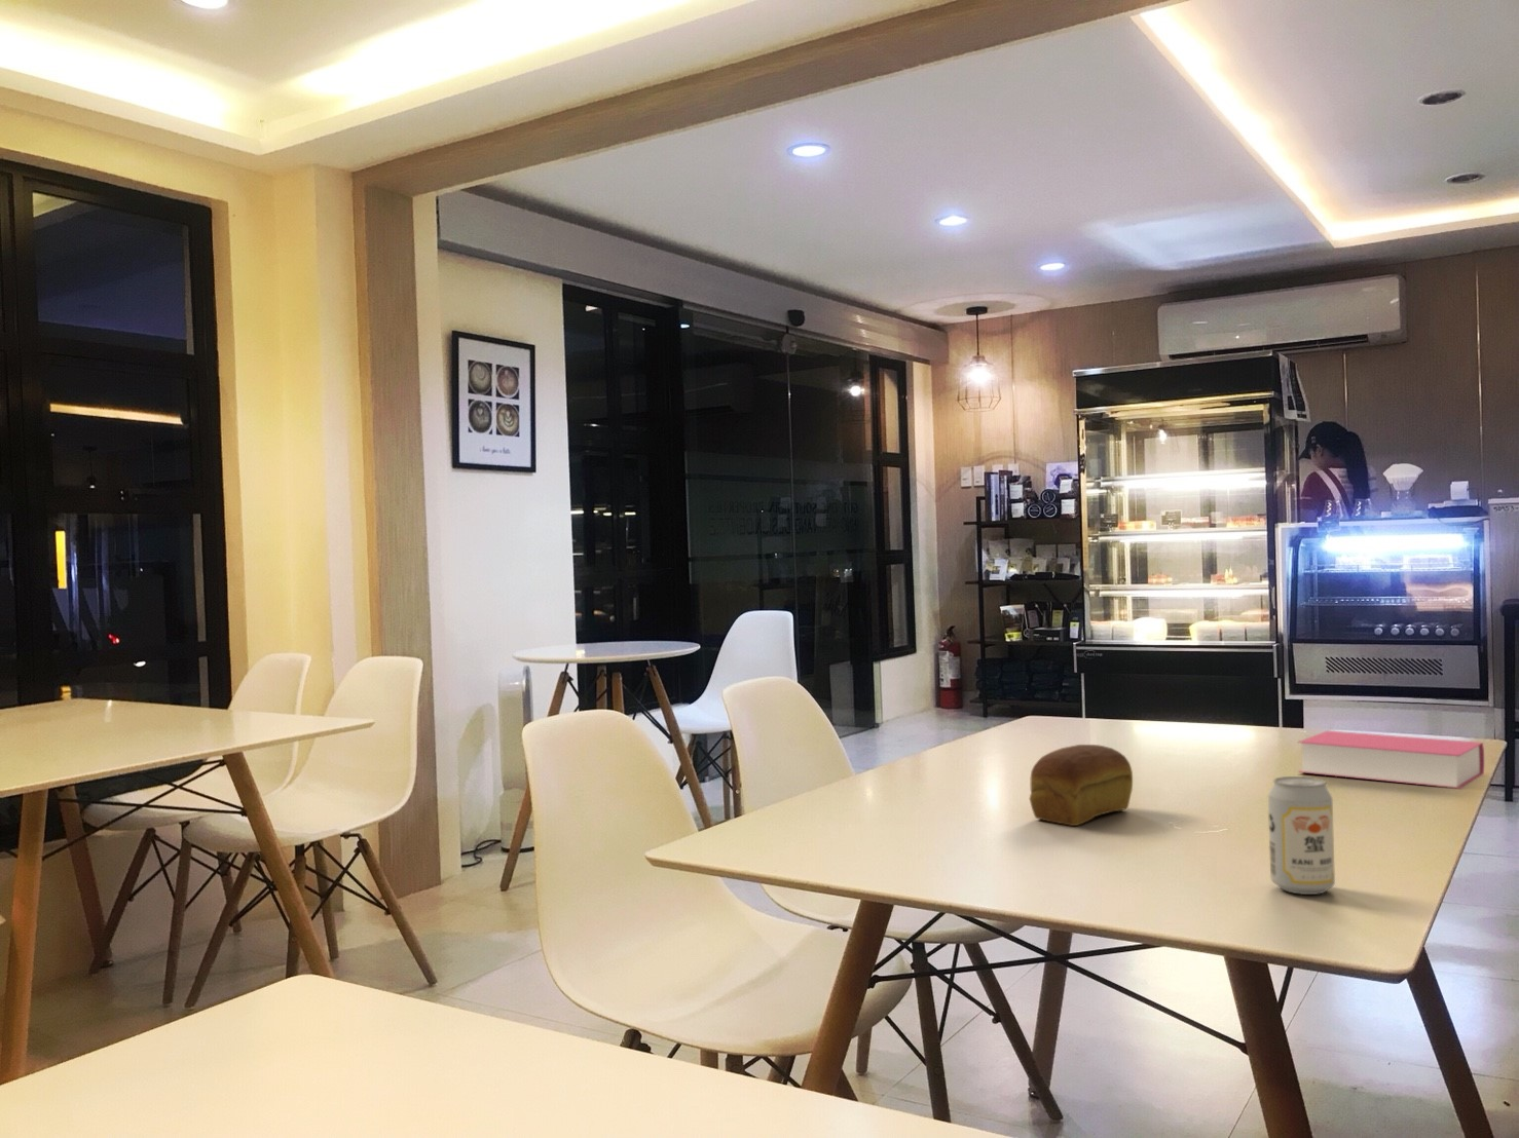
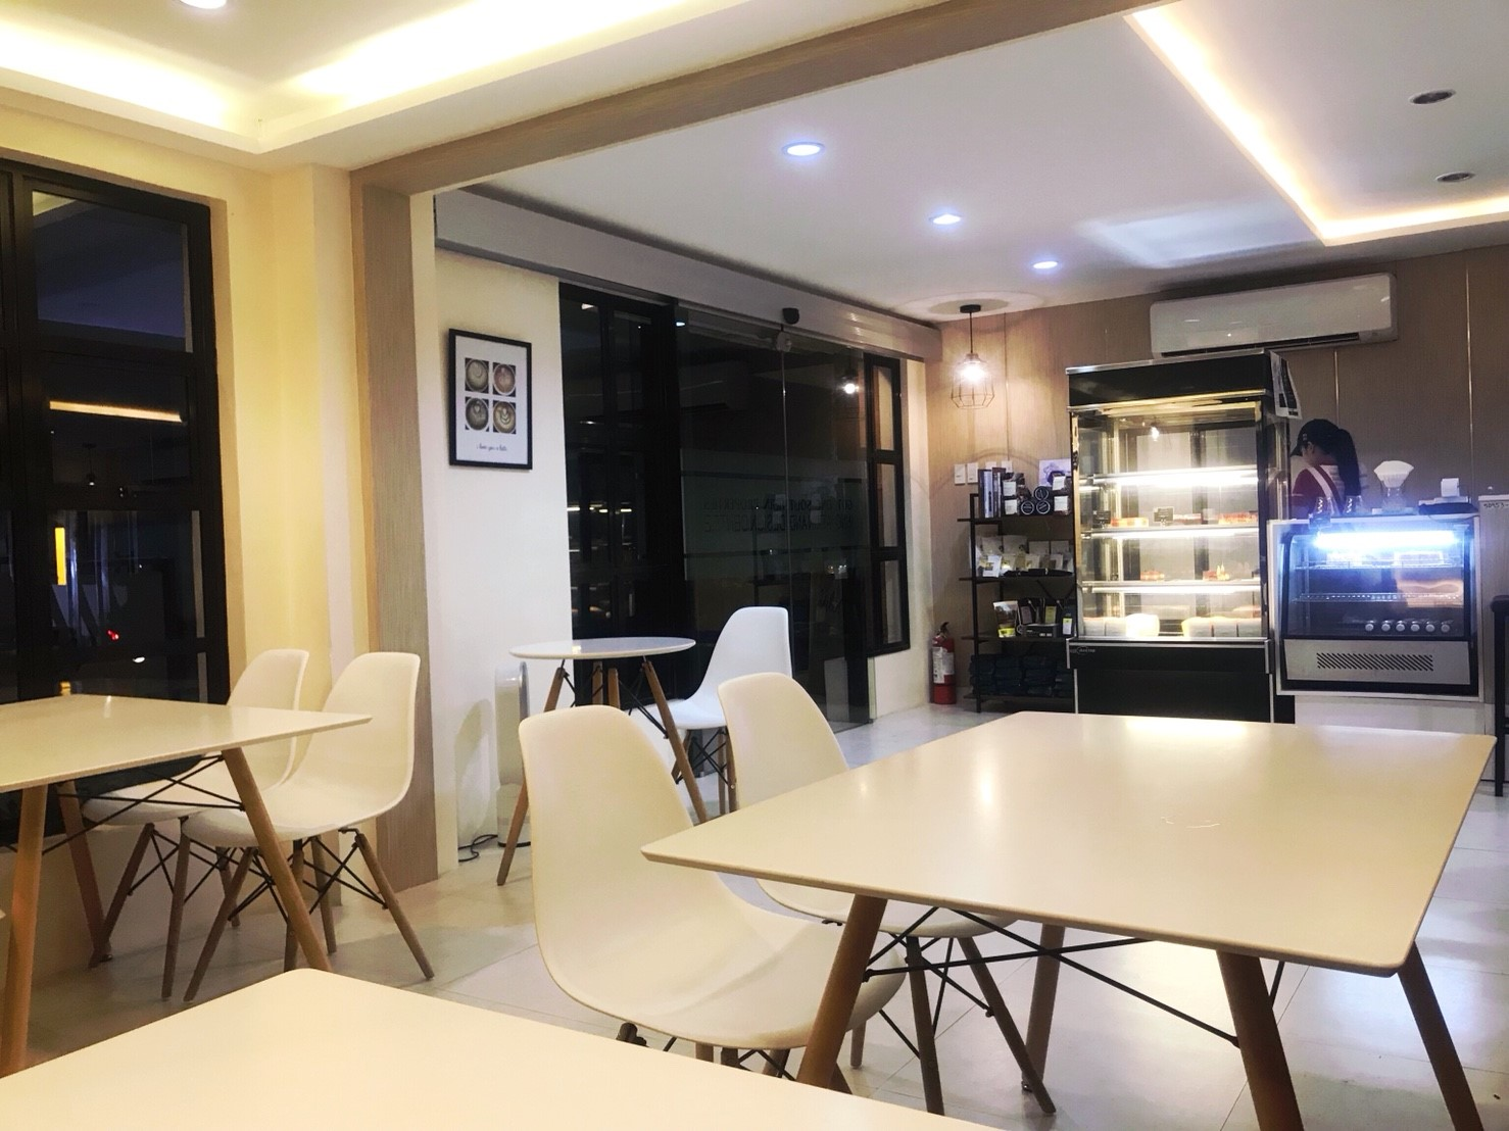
- bread [1029,744,1134,827]
- beverage can [1267,776,1336,895]
- book [1297,729,1486,790]
